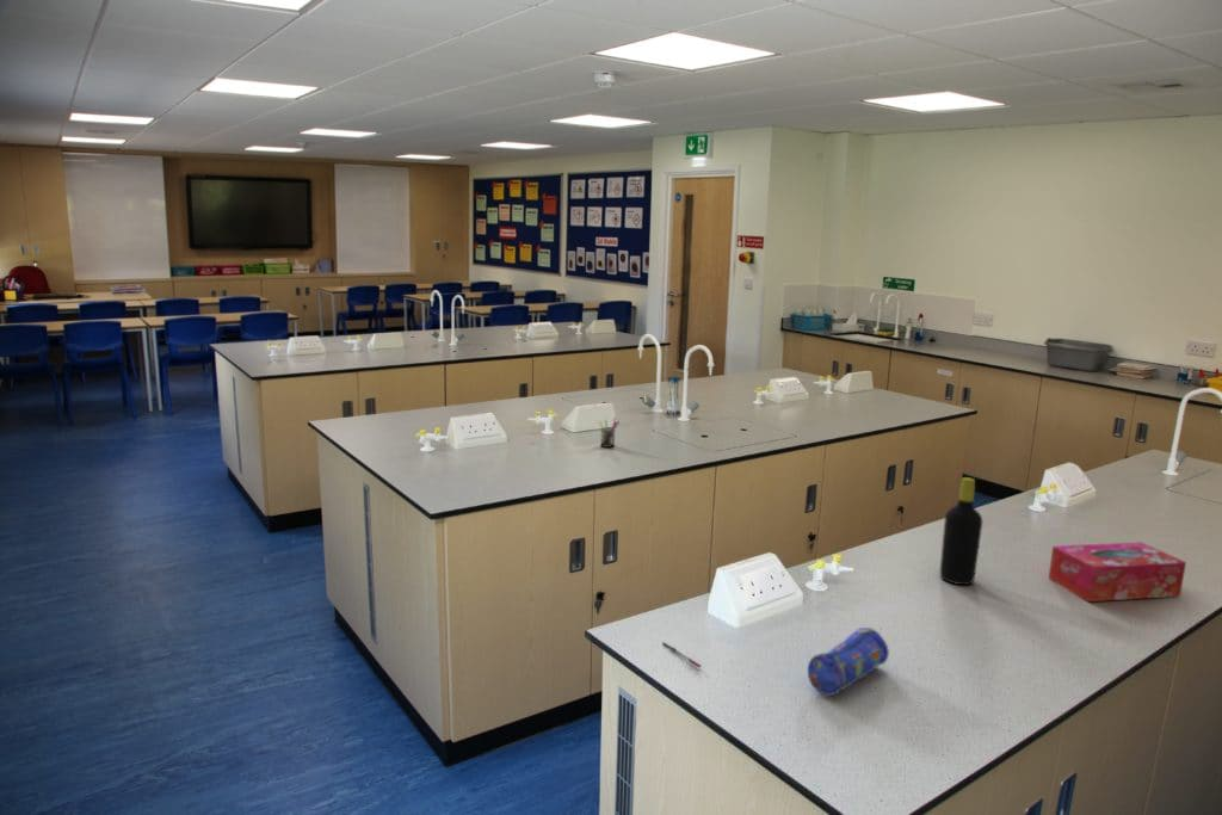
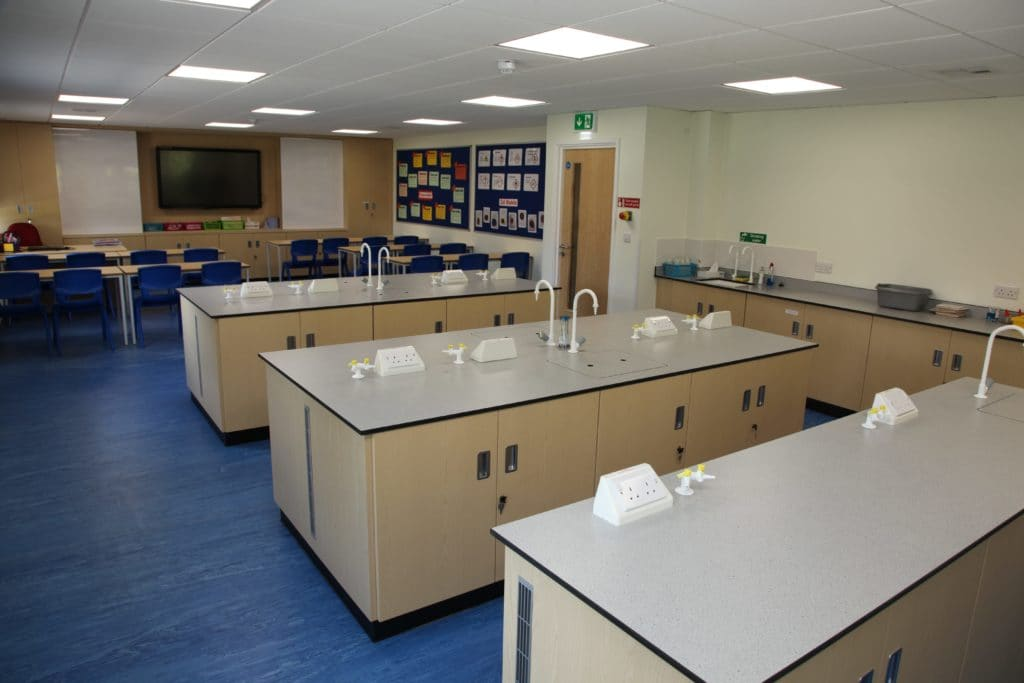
- tissue box [1048,541,1187,603]
- pen holder [598,415,621,449]
- pencil case [807,626,890,697]
- pen [661,641,702,668]
- bottle [939,476,983,586]
